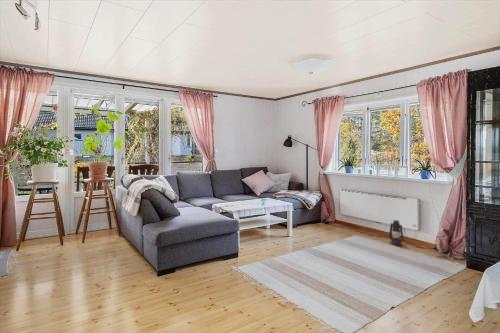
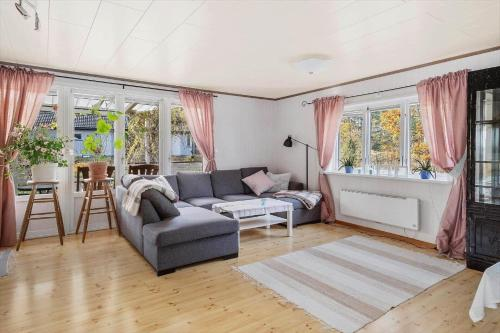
- lantern [388,219,406,246]
